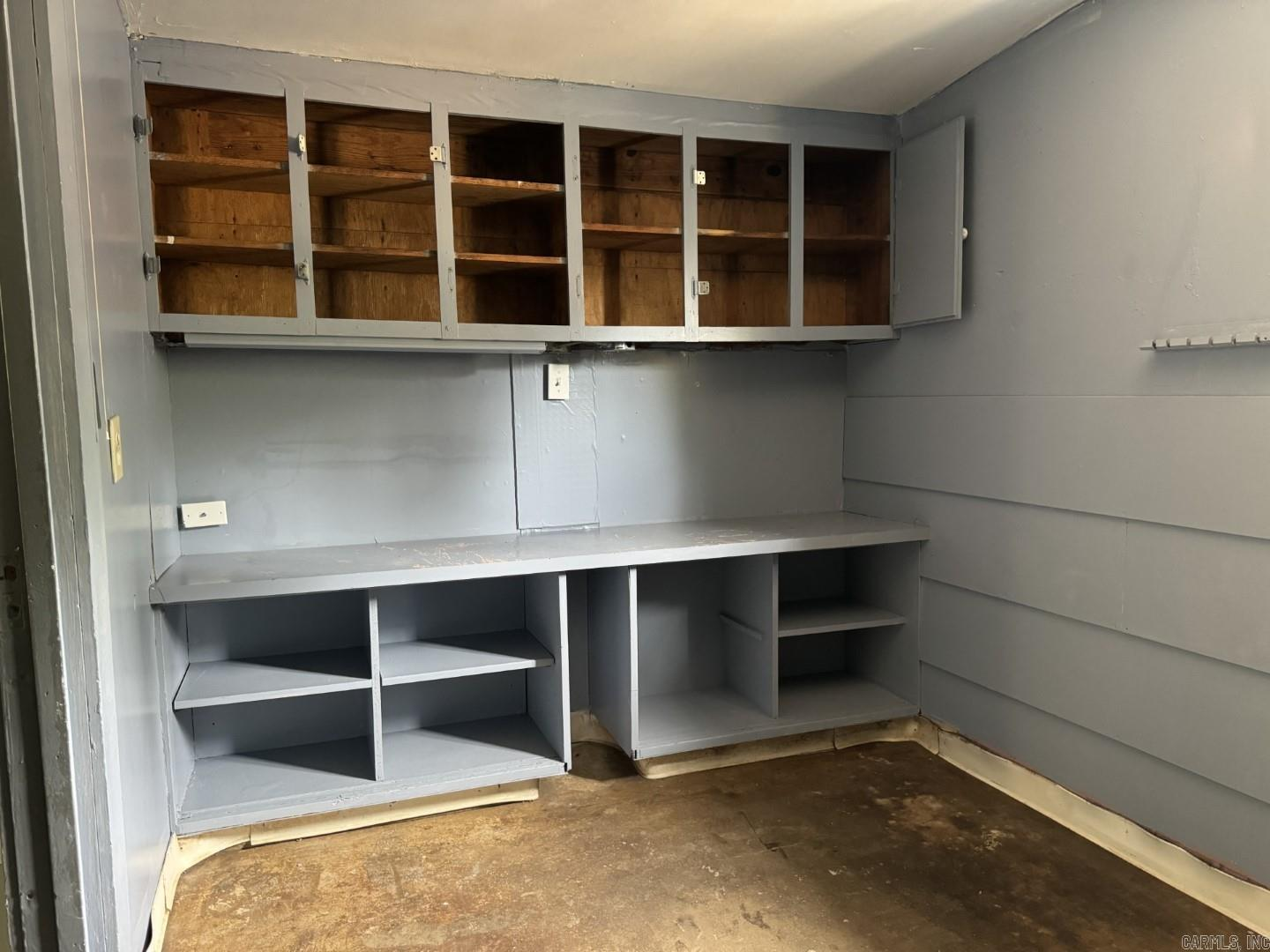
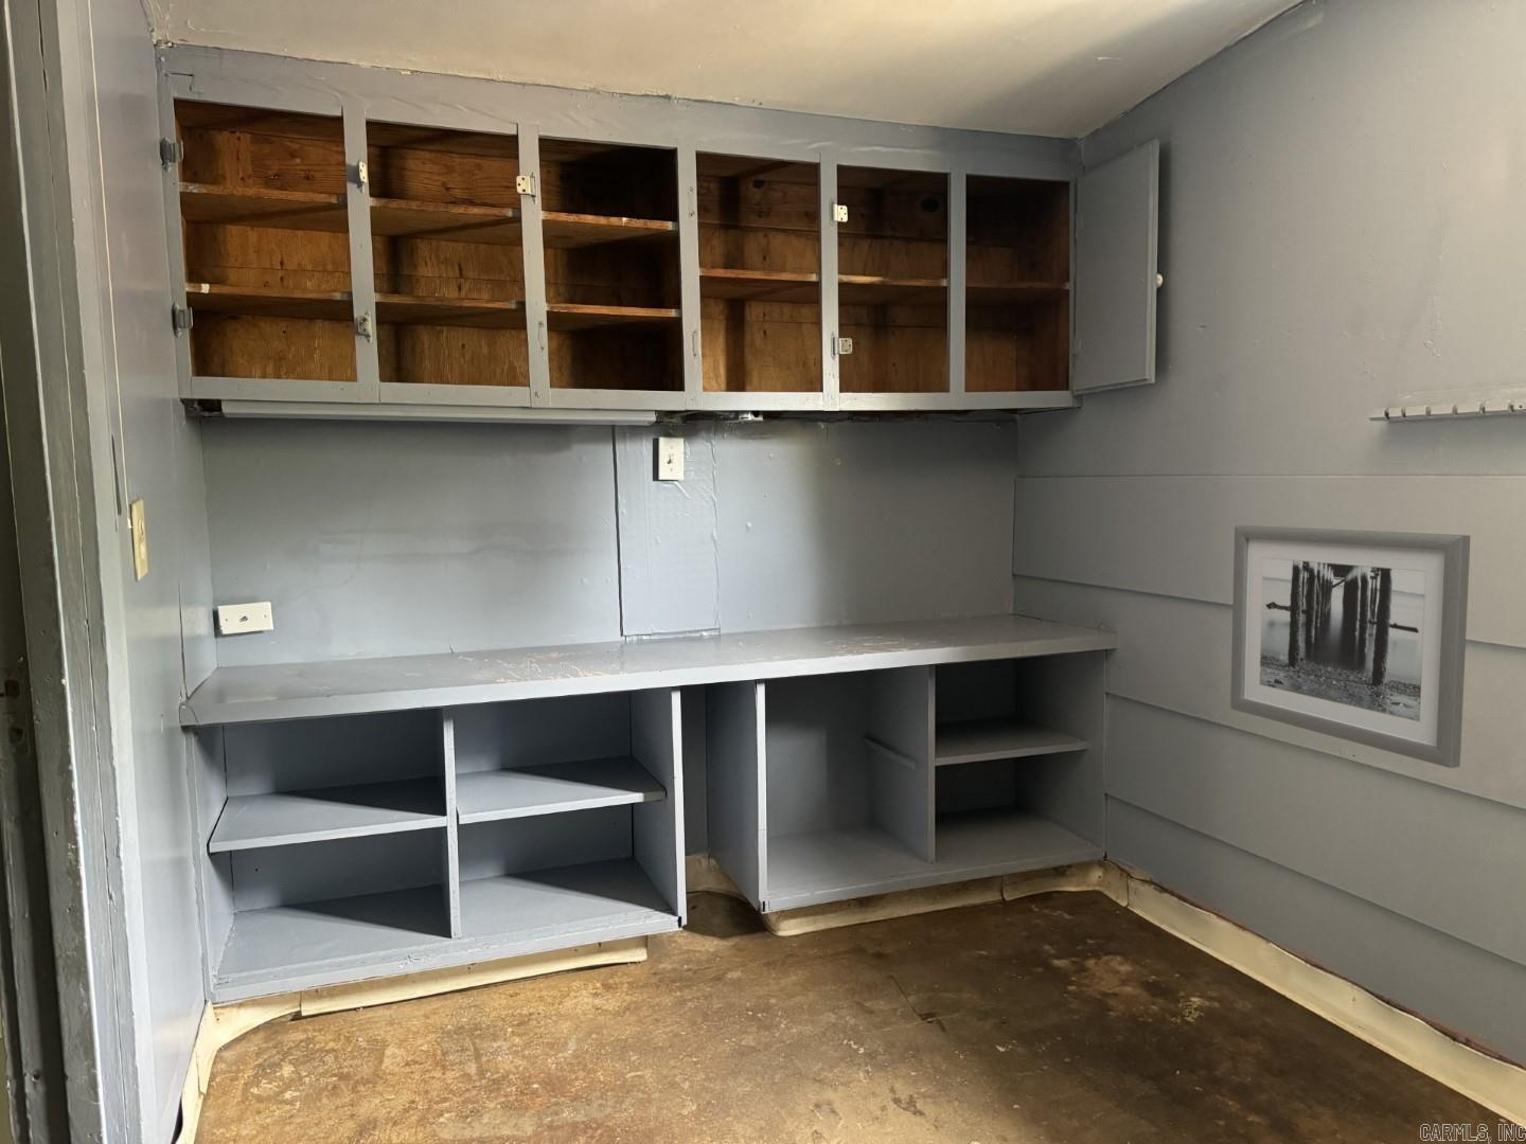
+ wall art [1229,524,1471,769]
